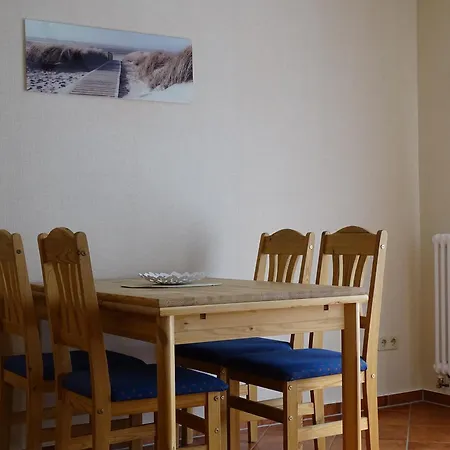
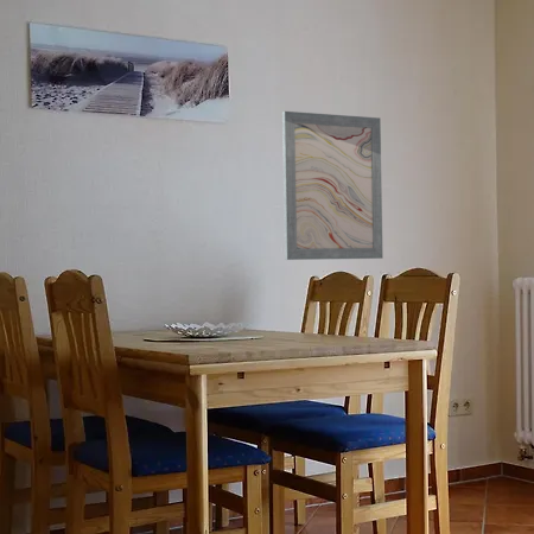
+ wall art [281,110,384,261]
